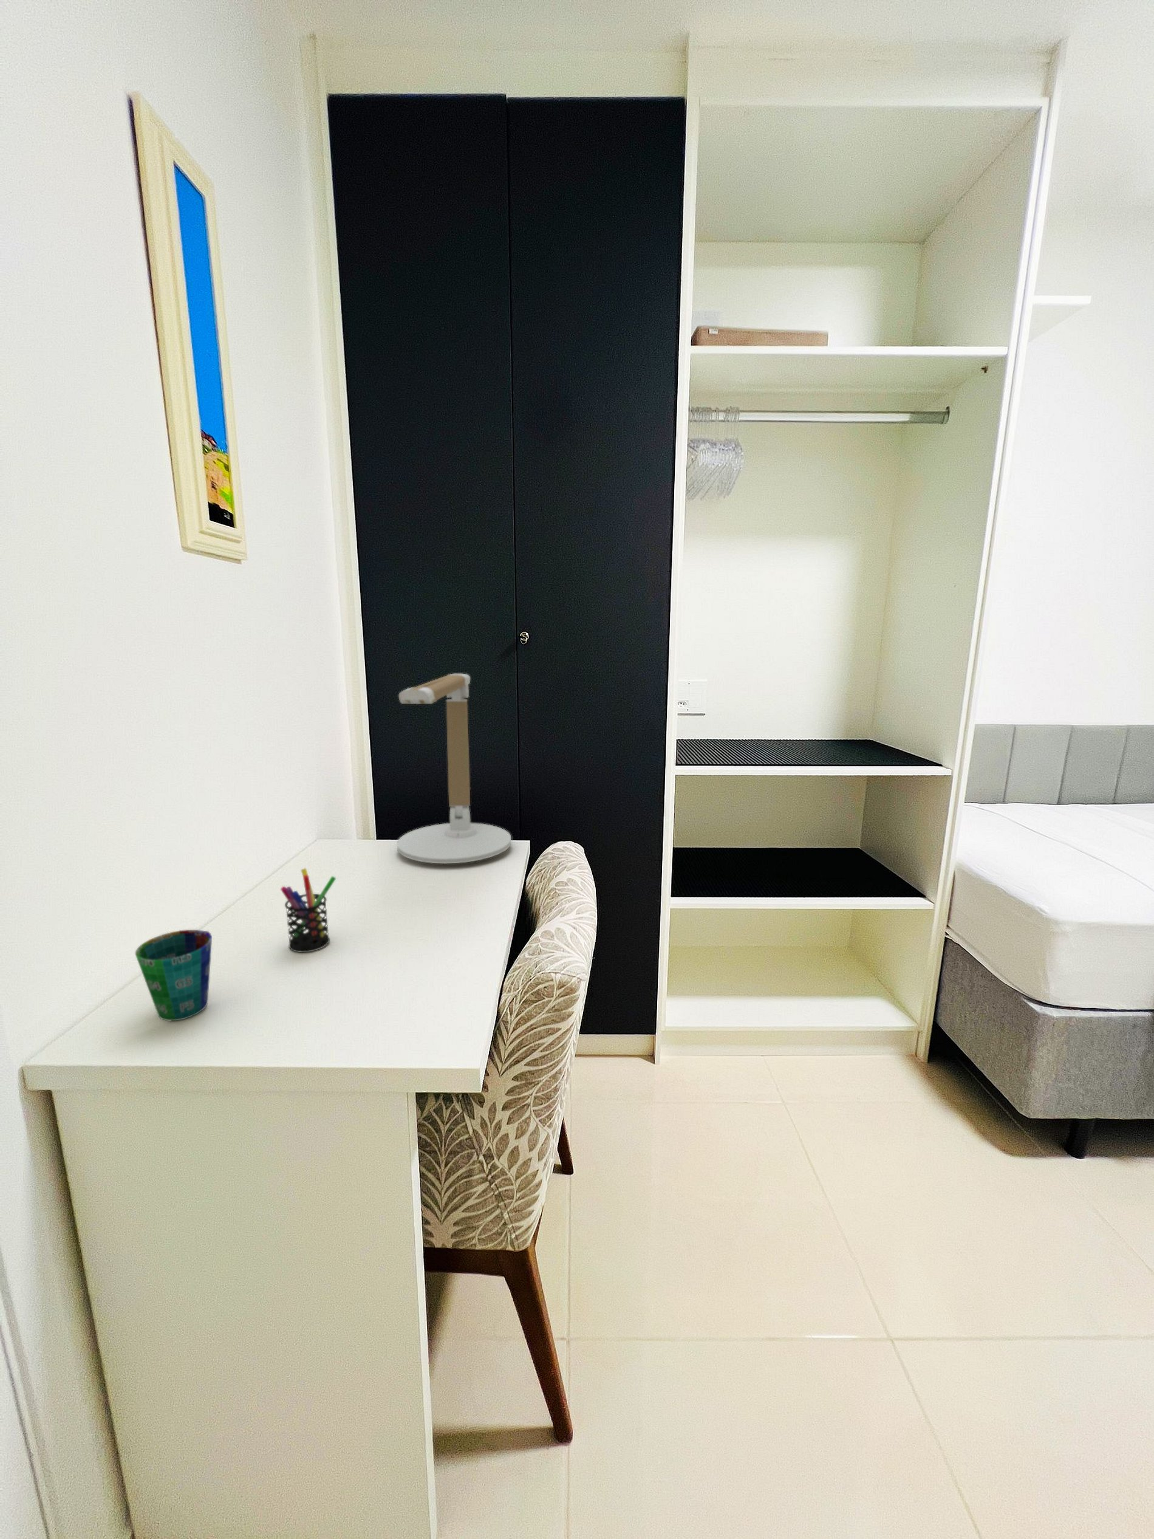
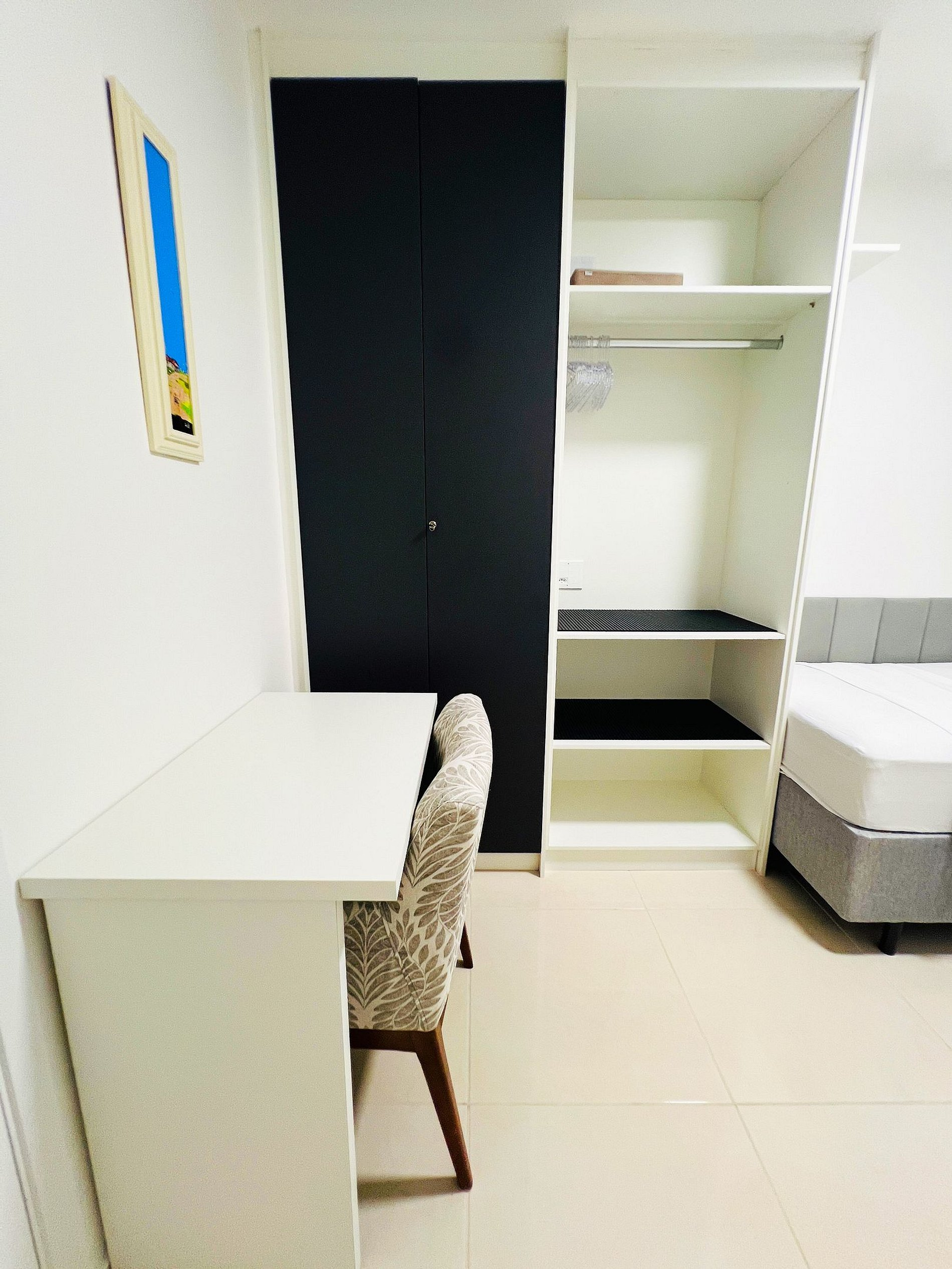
- cup [135,929,212,1021]
- pen holder [280,867,337,953]
- desk lamp [396,673,512,863]
